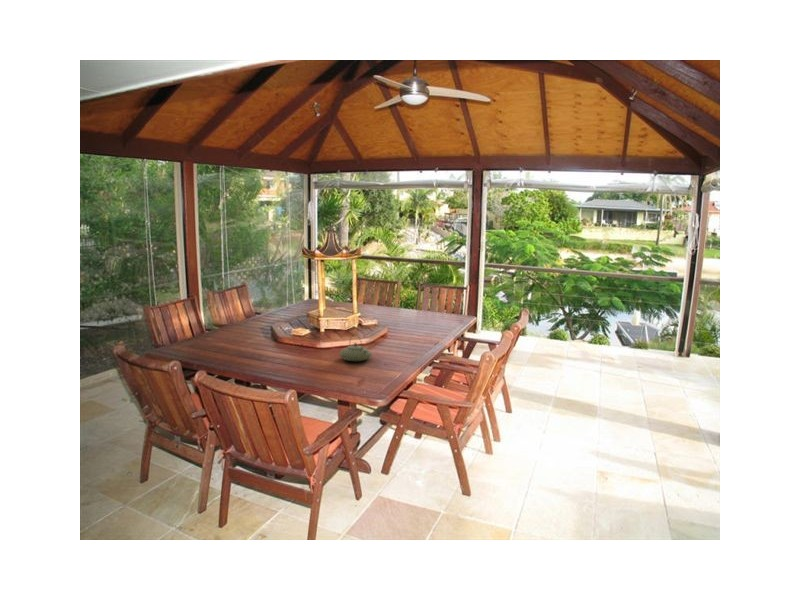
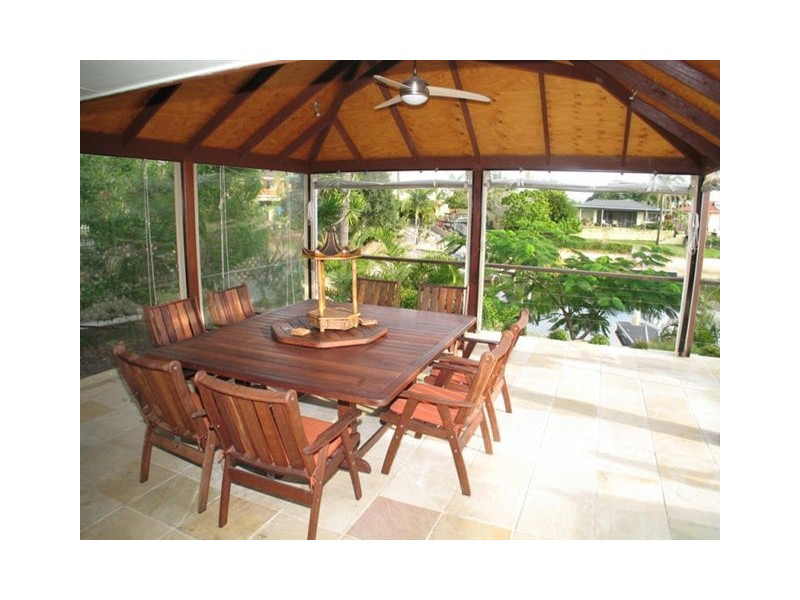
- teapot [338,333,373,362]
